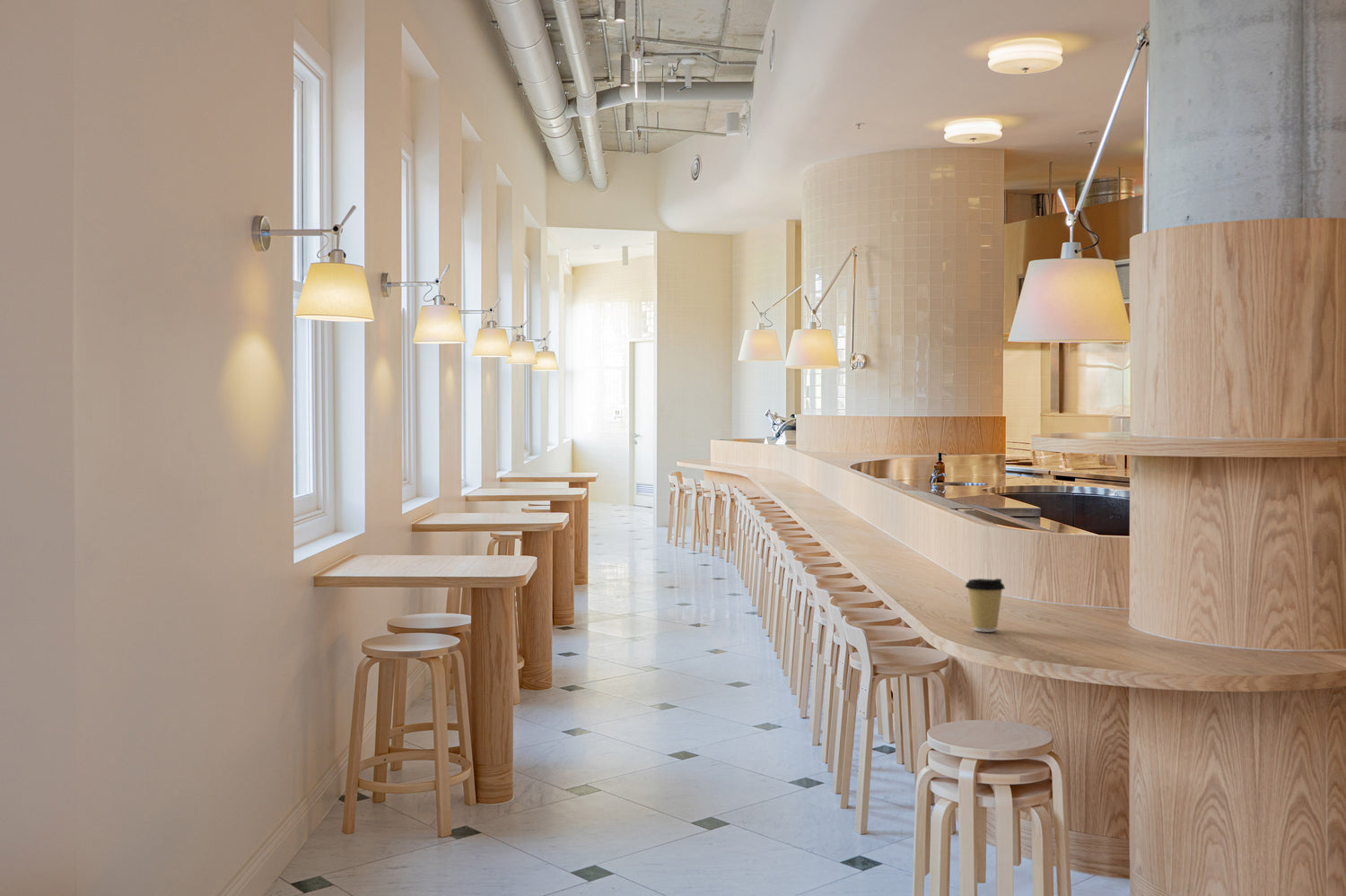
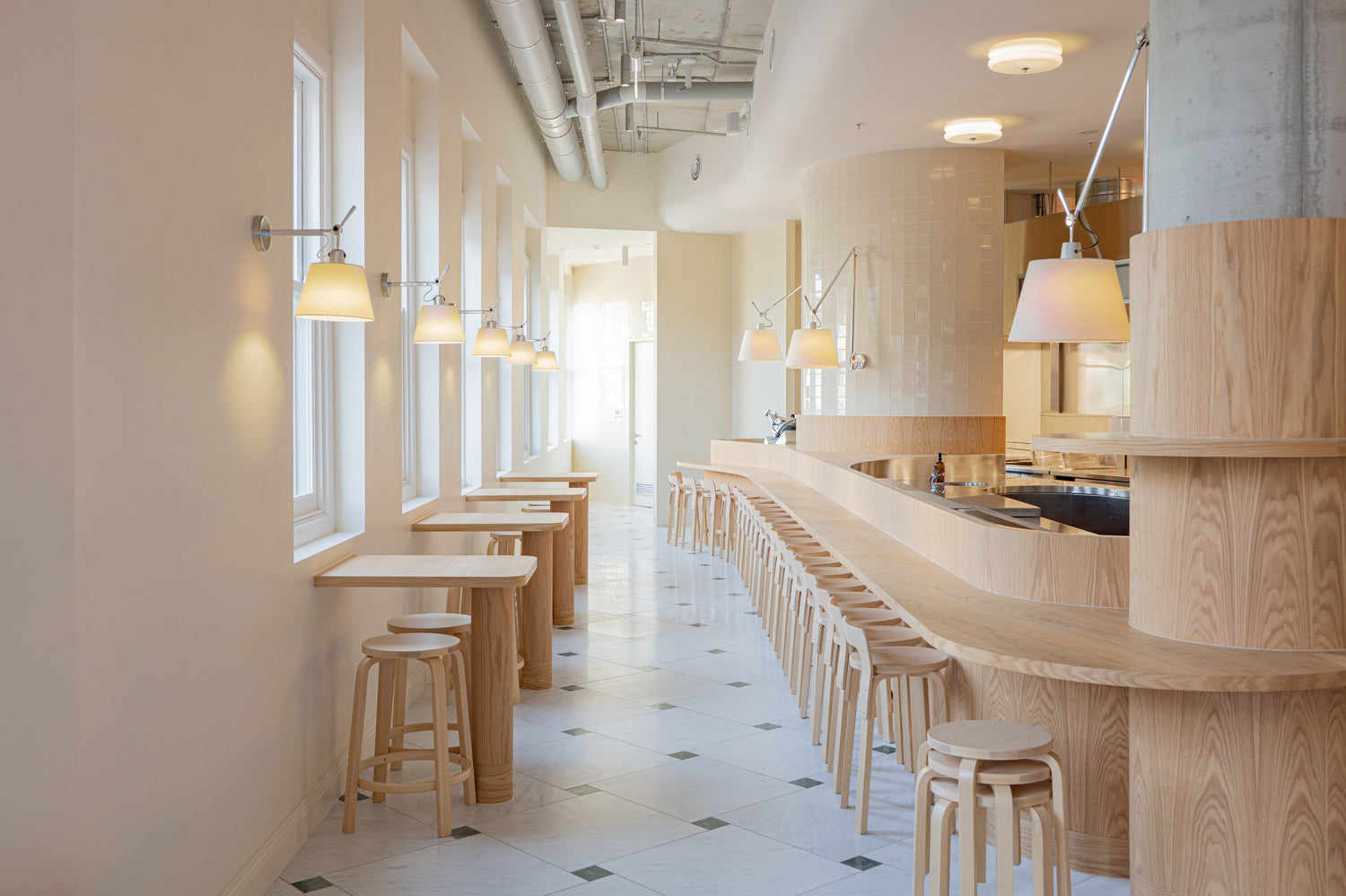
- coffee cup [964,578,1006,633]
